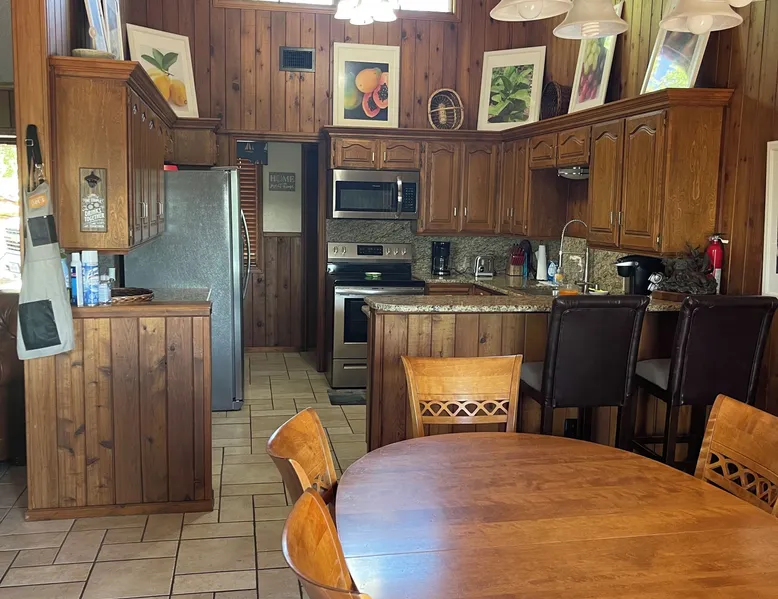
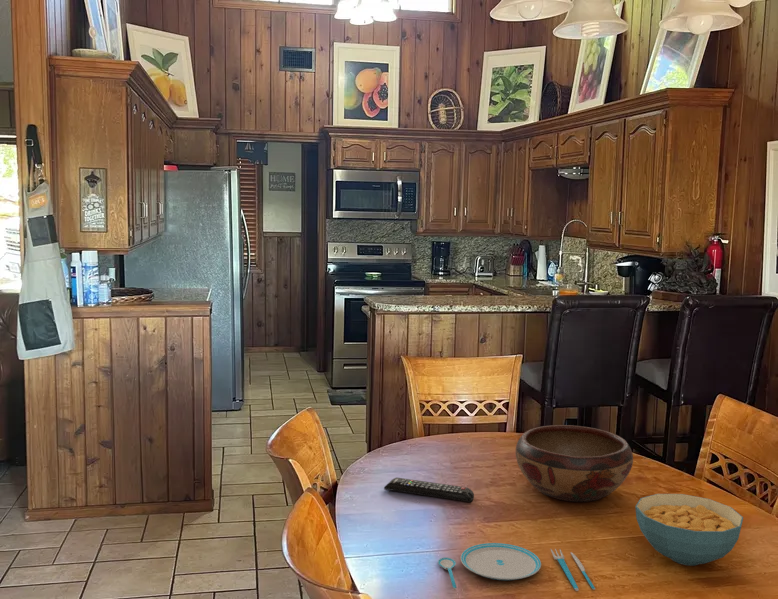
+ cereal bowl [634,493,744,566]
+ remote control [383,477,475,503]
+ decorative bowl [515,424,634,503]
+ plate [437,542,596,592]
